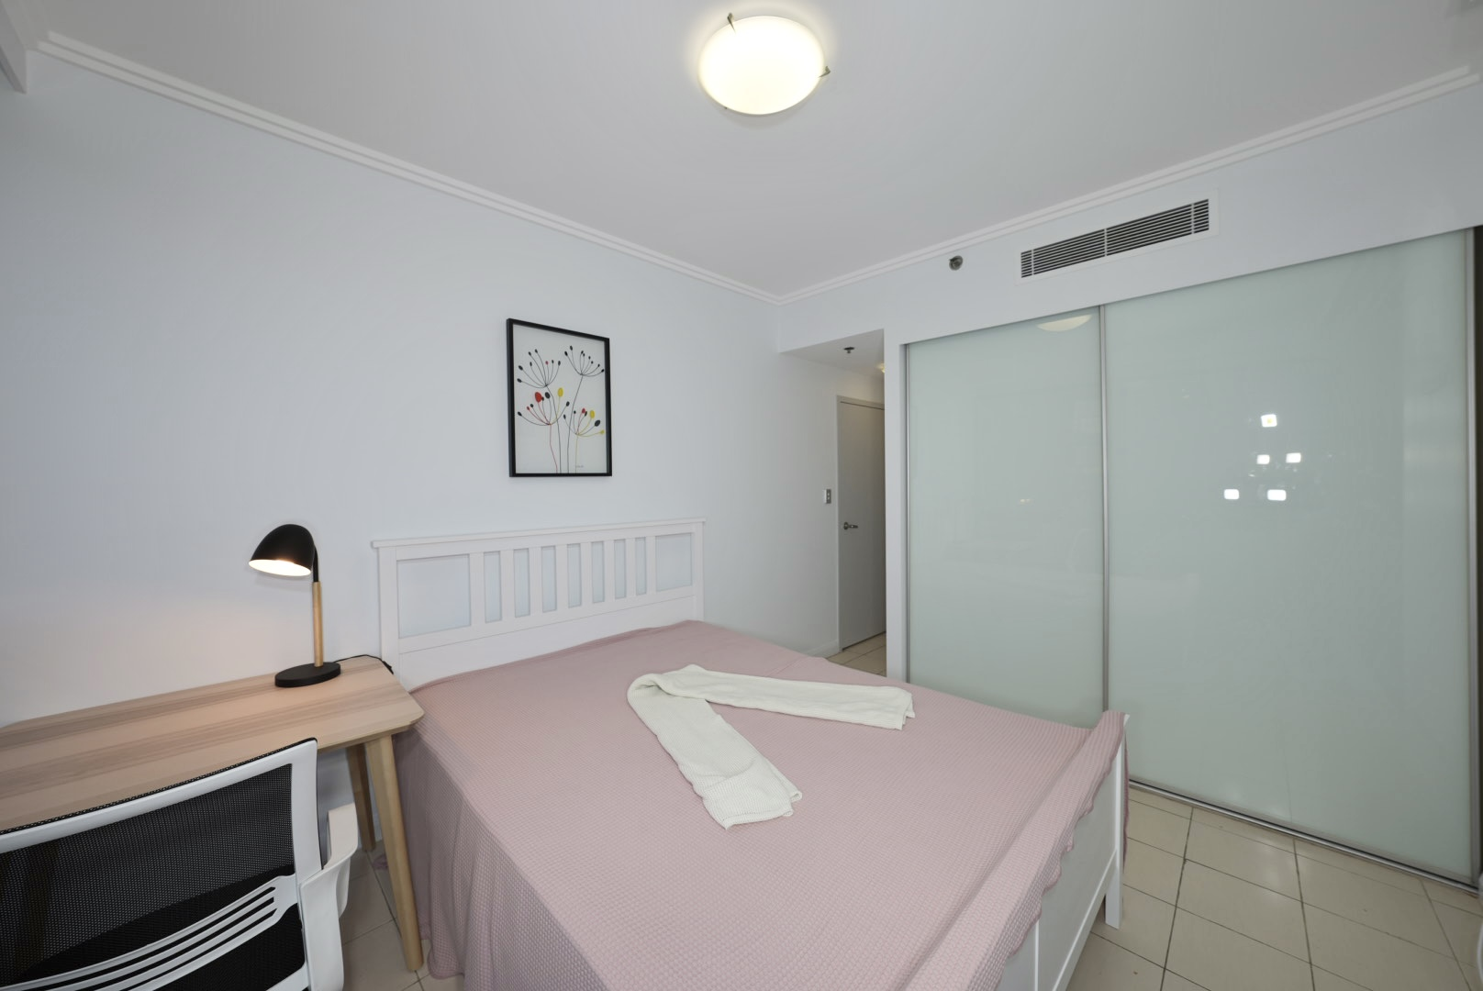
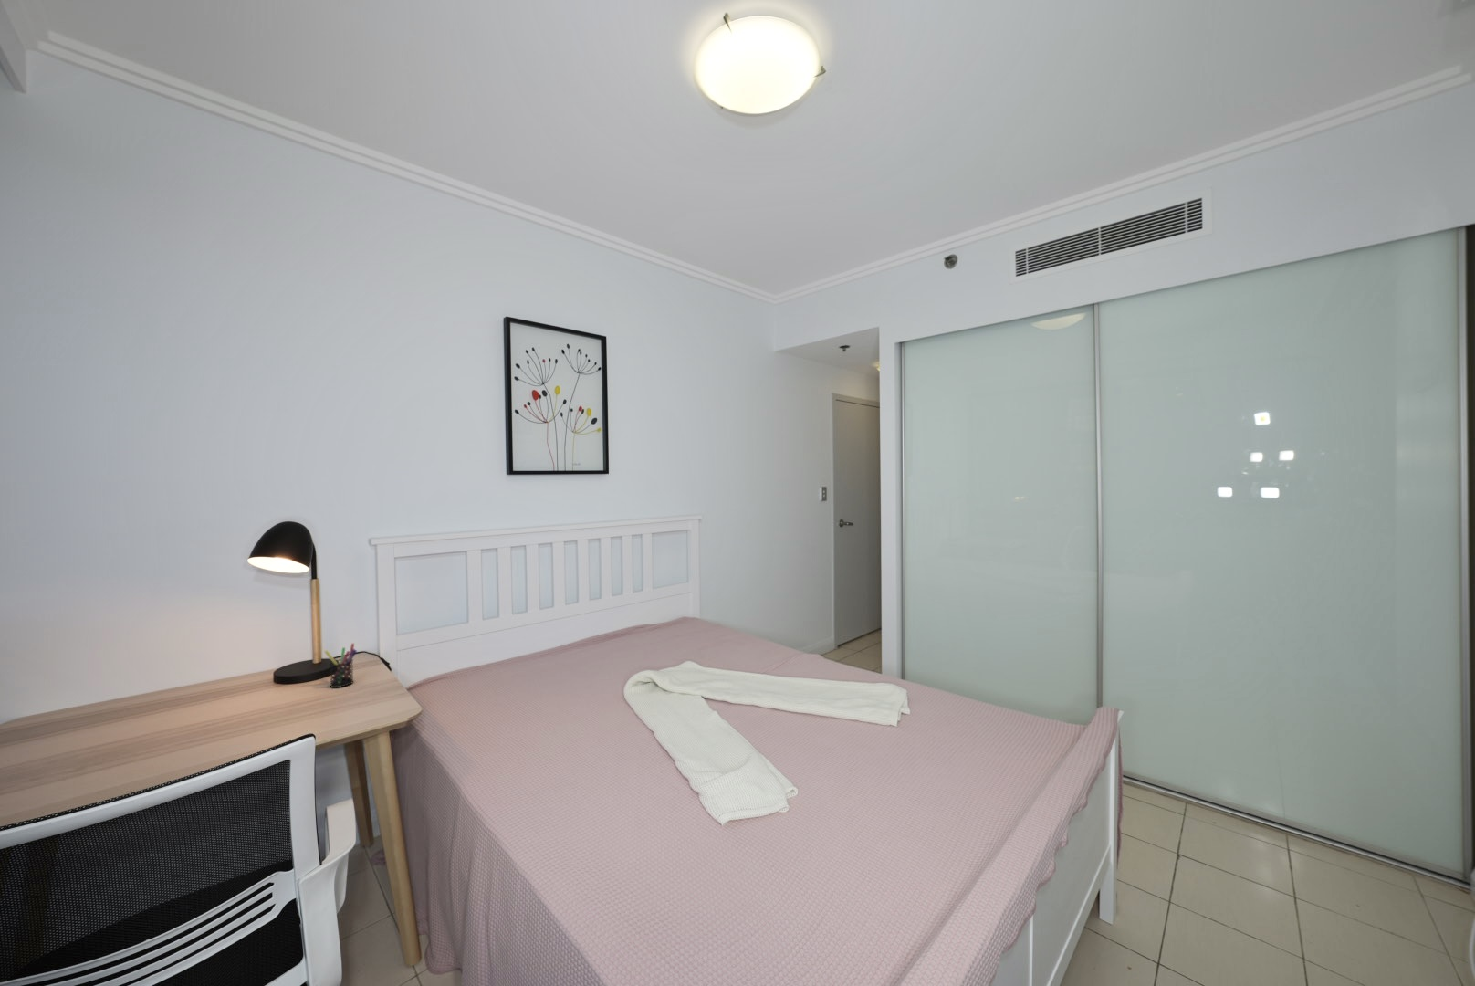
+ pen holder [324,643,357,689]
